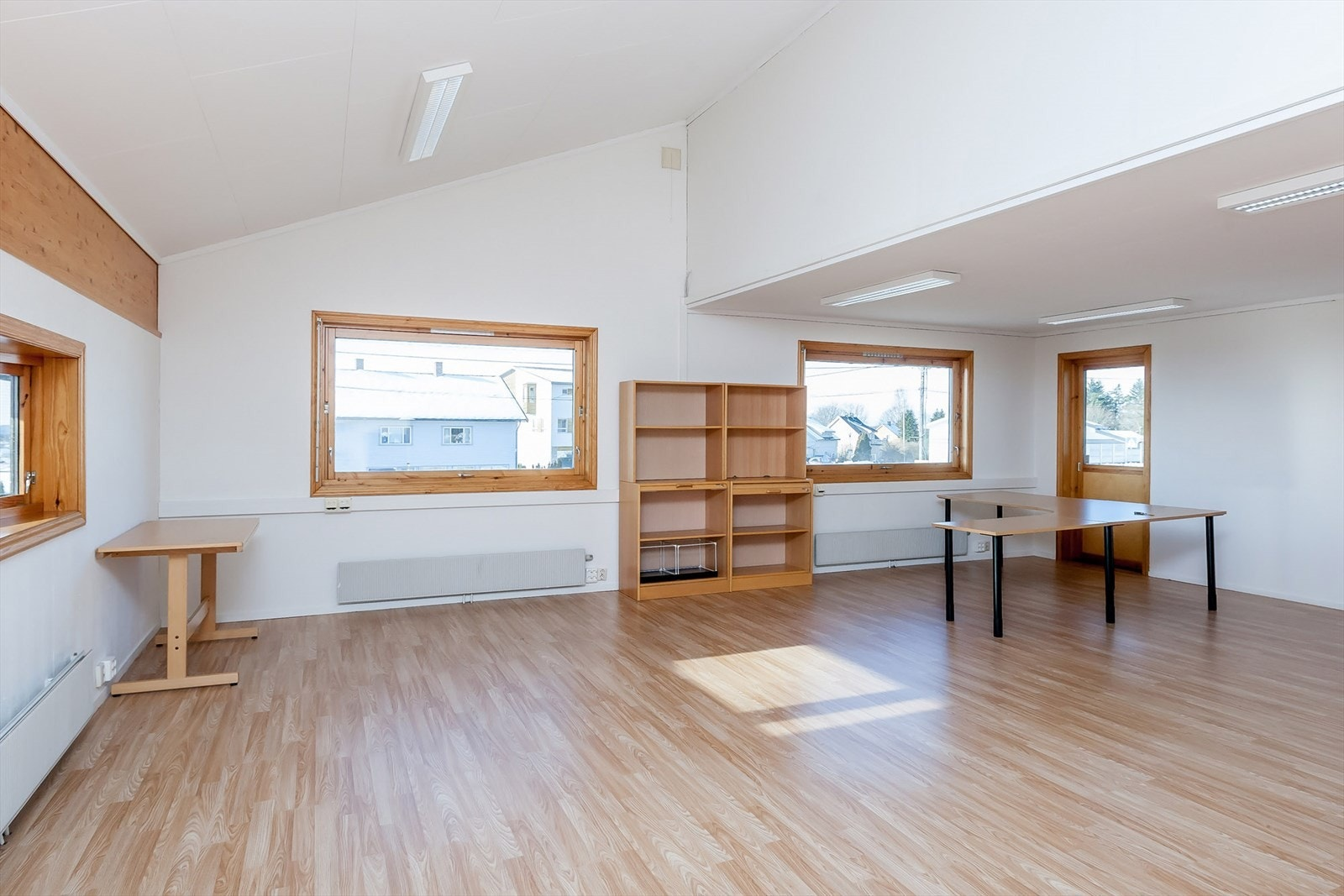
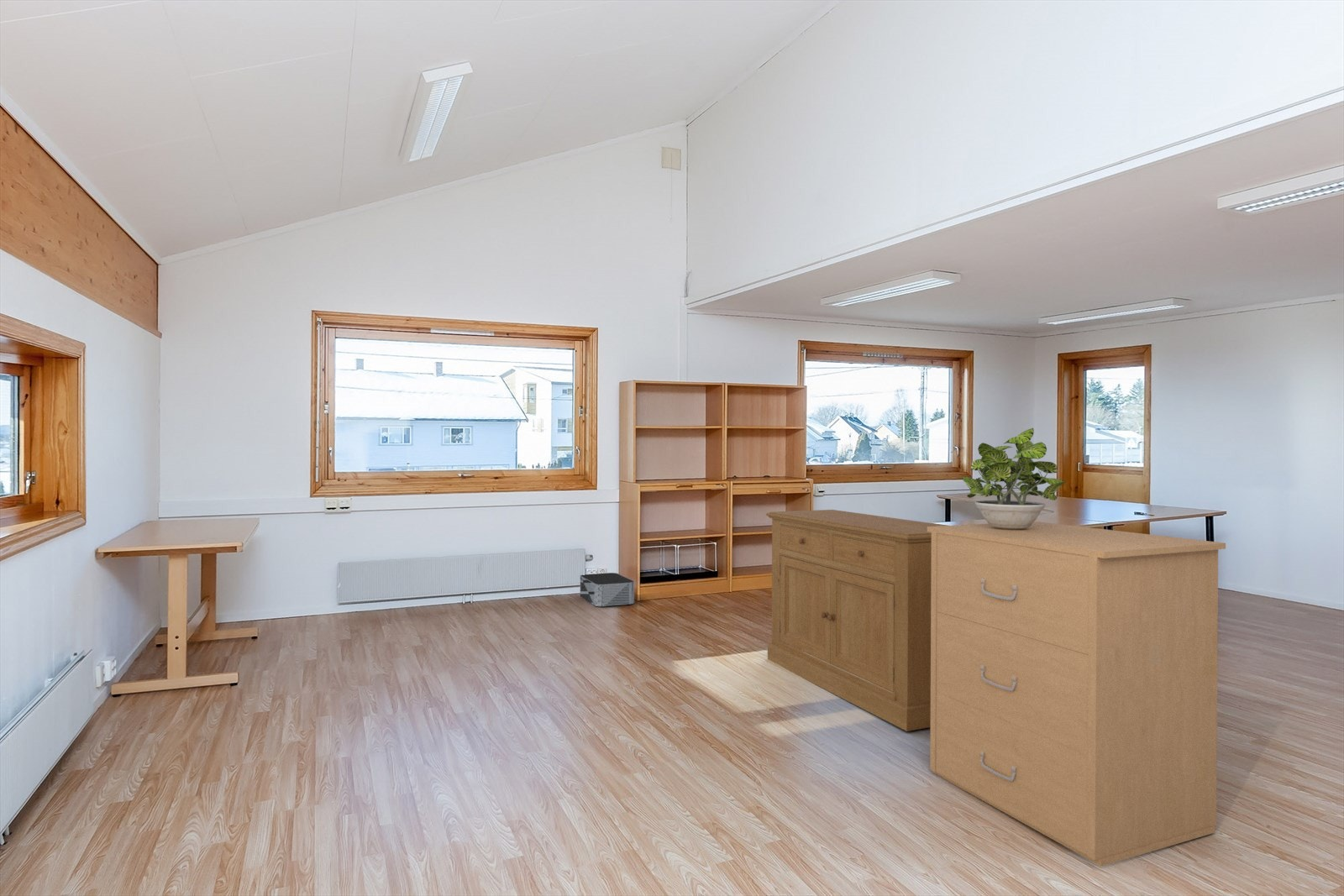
+ filing cabinet [927,521,1226,867]
+ sideboard [765,509,948,732]
+ storage bin [580,572,635,607]
+ potted plant [962,427,1067,530]
